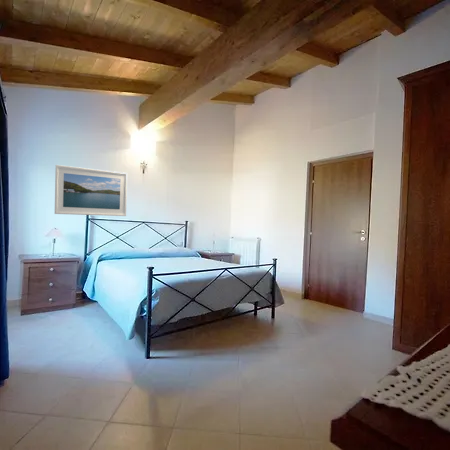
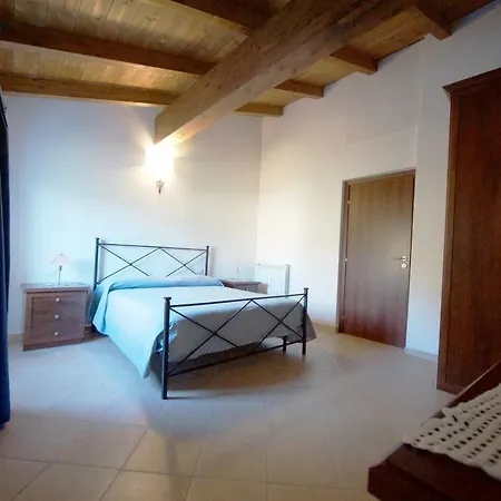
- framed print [54,164,128,217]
